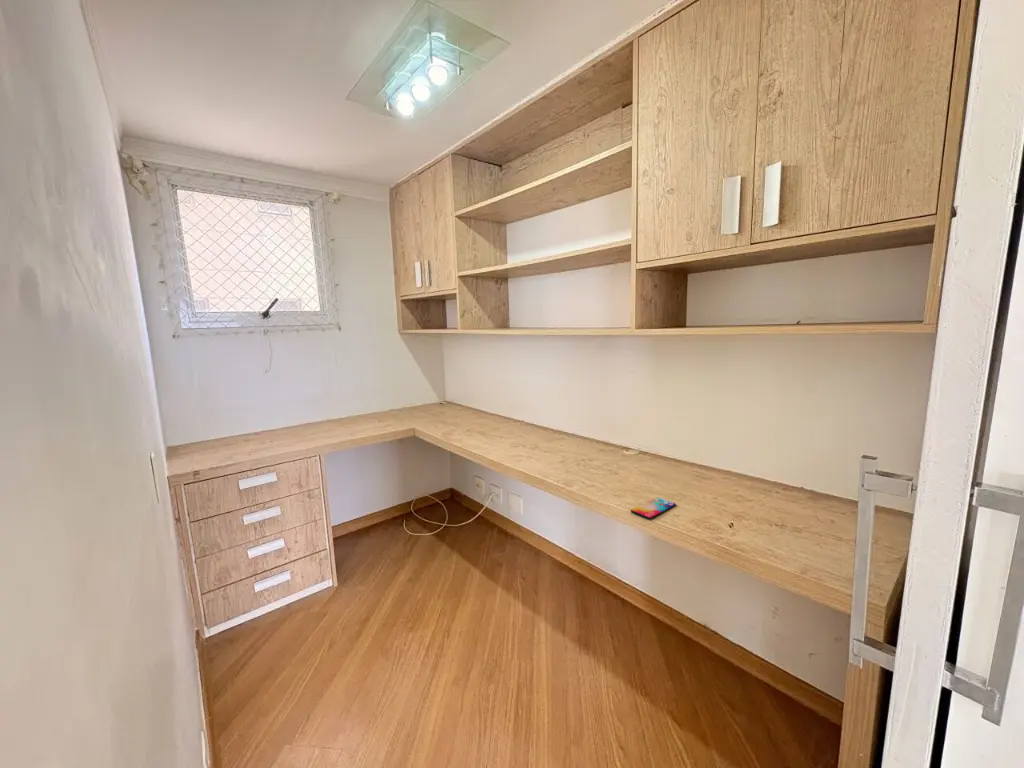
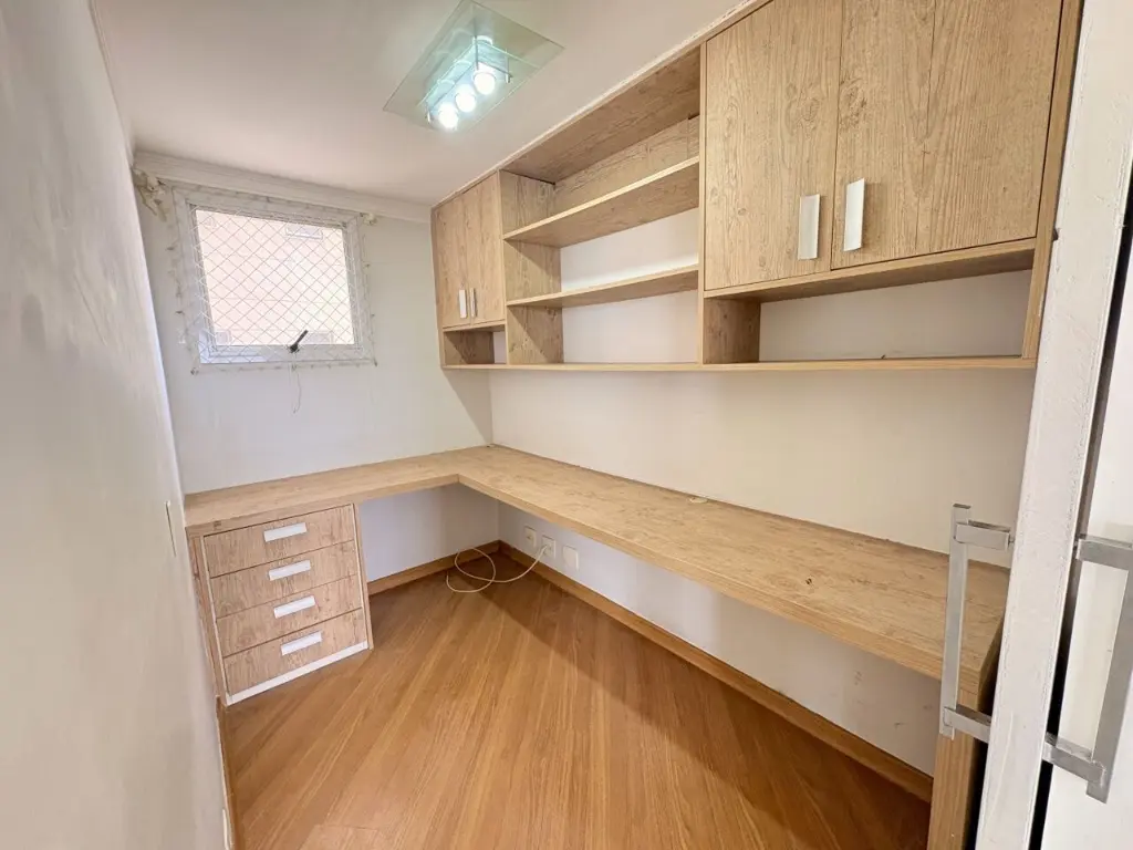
- smartphone [630,496,677,520]
